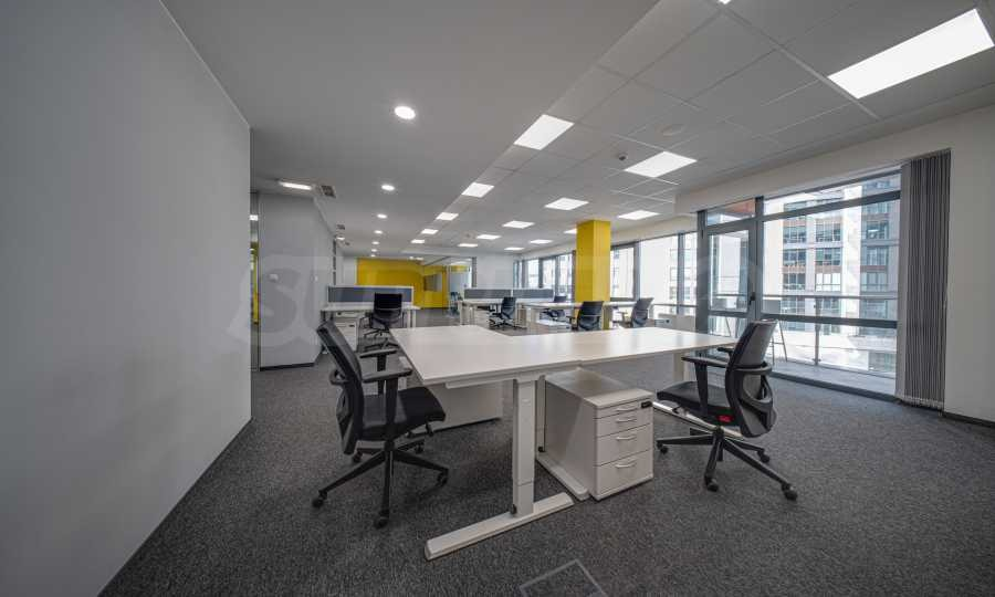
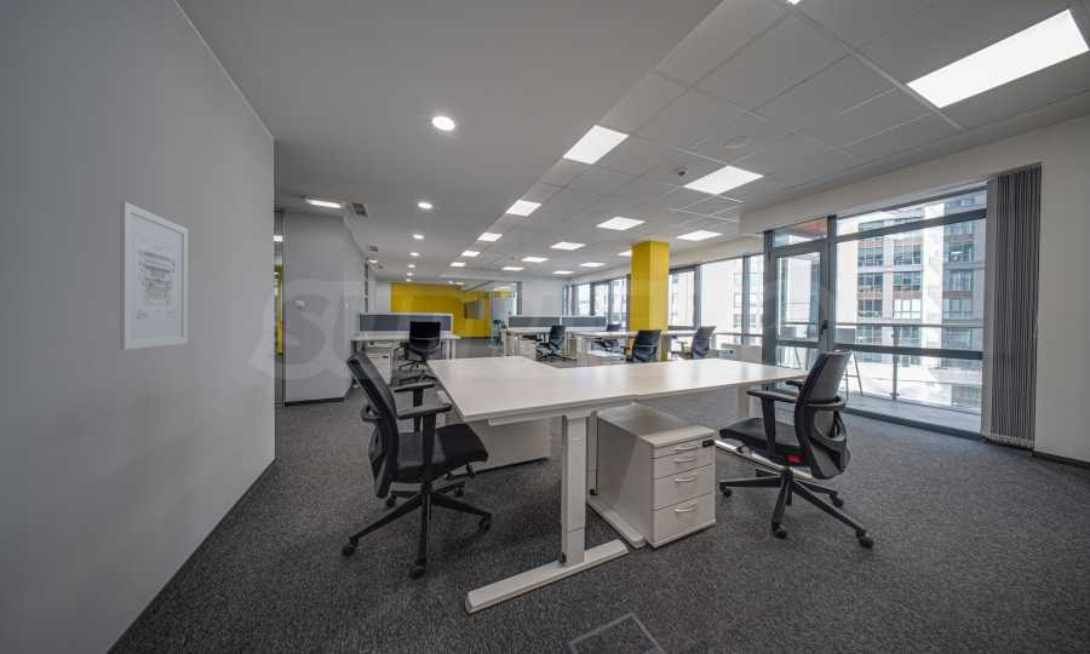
+ wall art [119,200,189,351]
